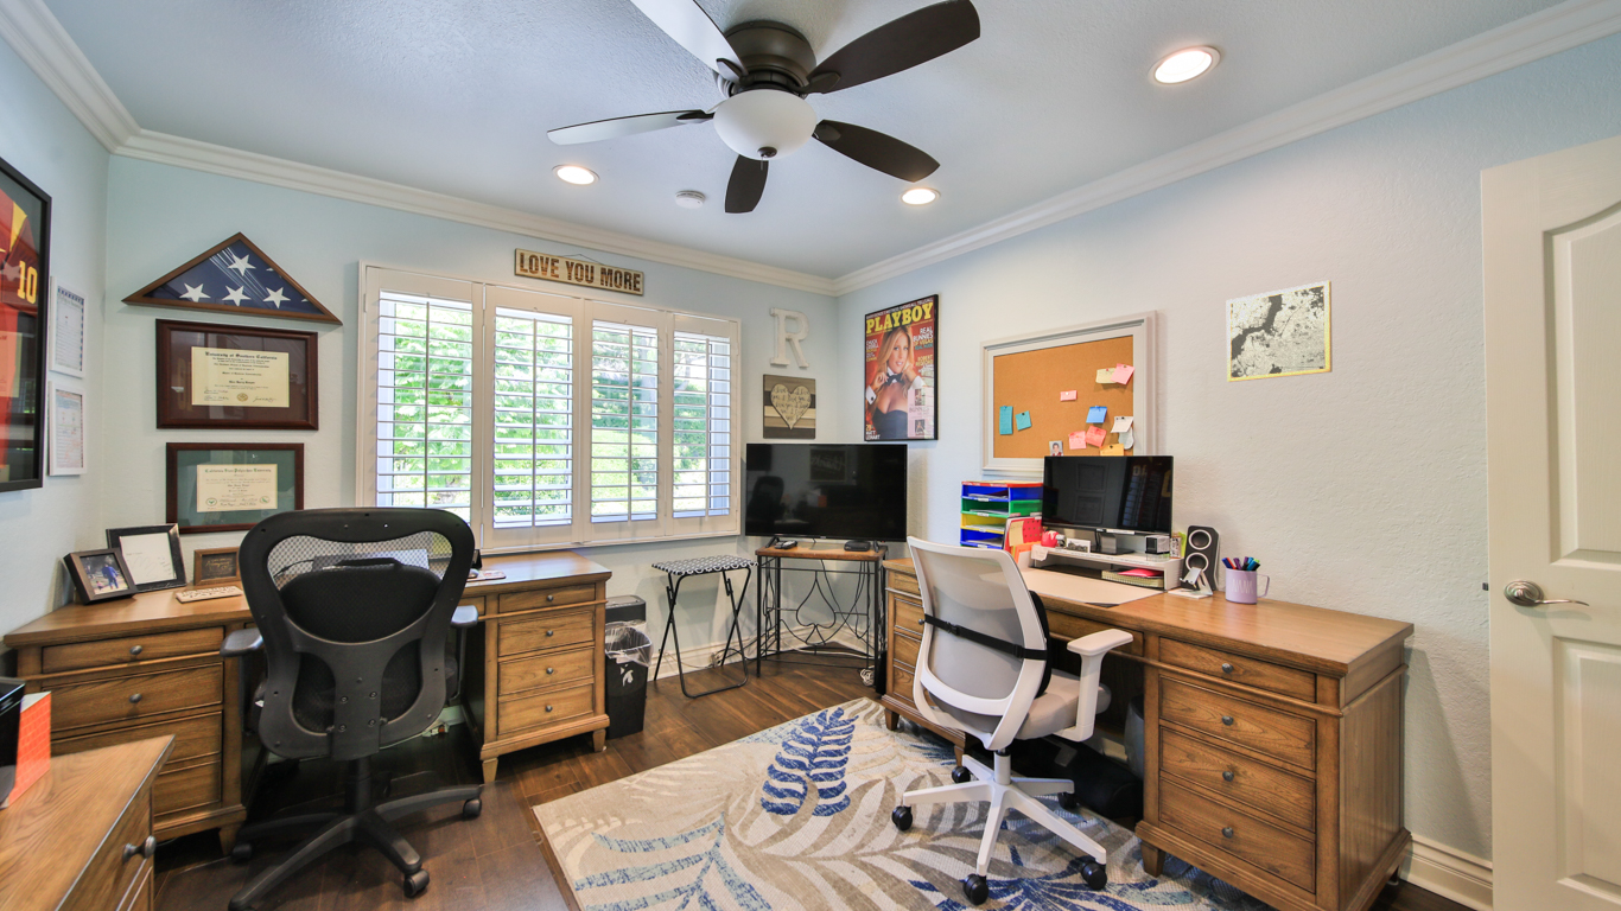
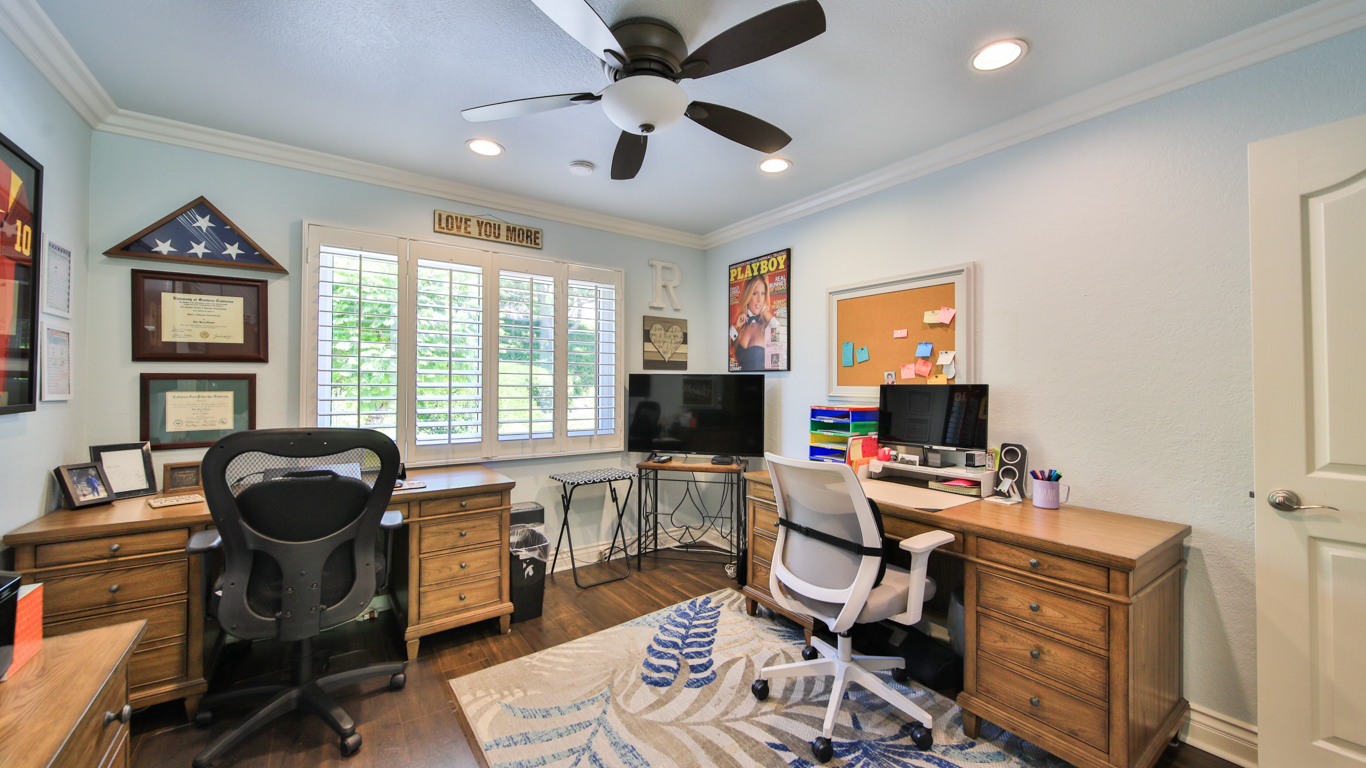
- wall art [1226,280,1334,383]
